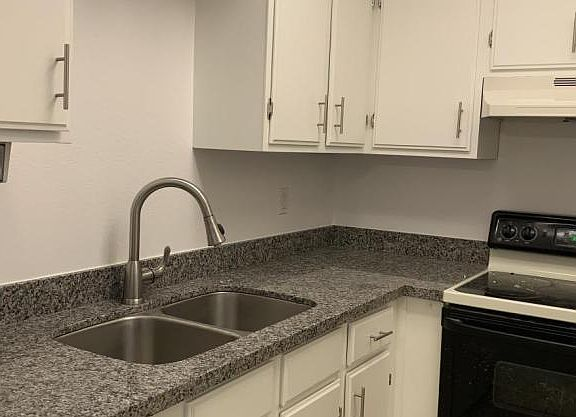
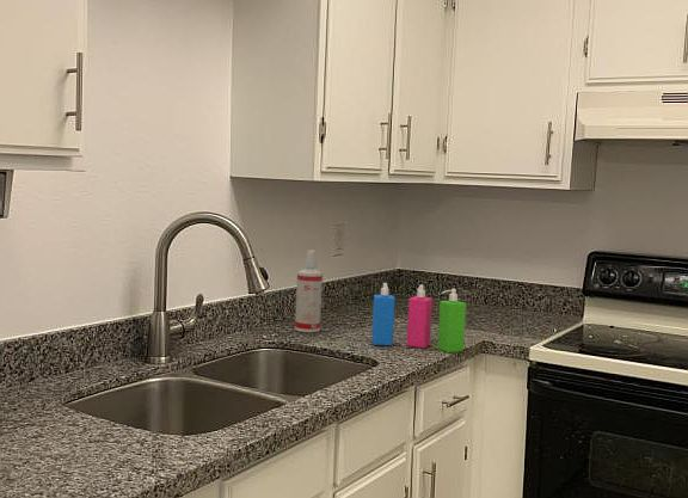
+ spray bottle [294,250,324,333]
+ soap dispenser [370,282,467,353]
